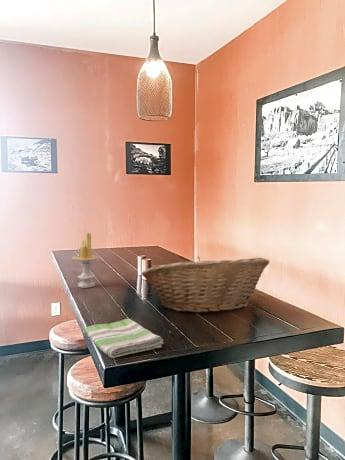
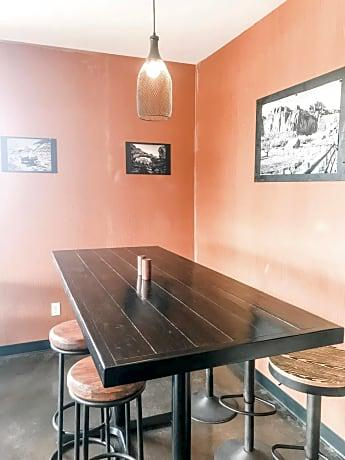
- dish towel [83,317,164,359]
- candle [71,232,101,289]
- fruit basket [141,256,270,314]
